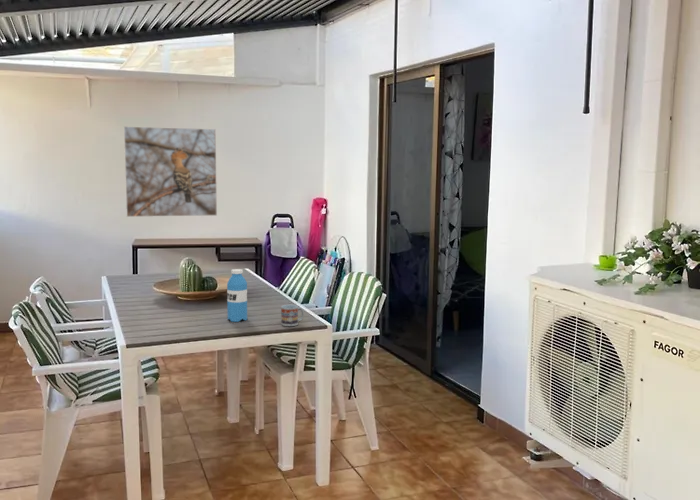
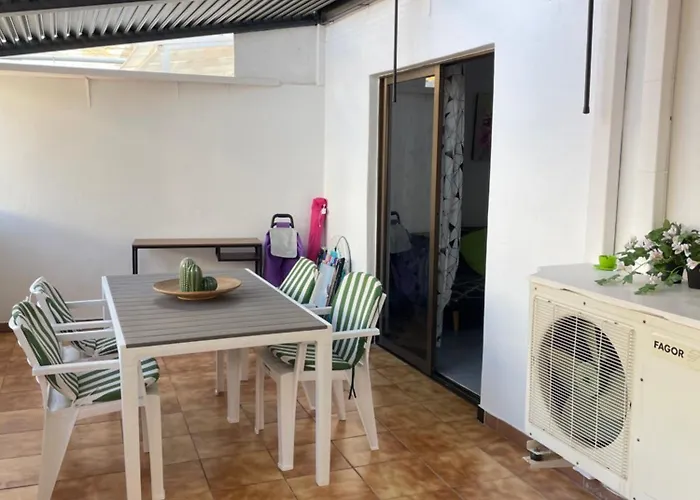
- cup [280,304,305,327]
- water bottle [226,268,248,323]
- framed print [123,125,218,218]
